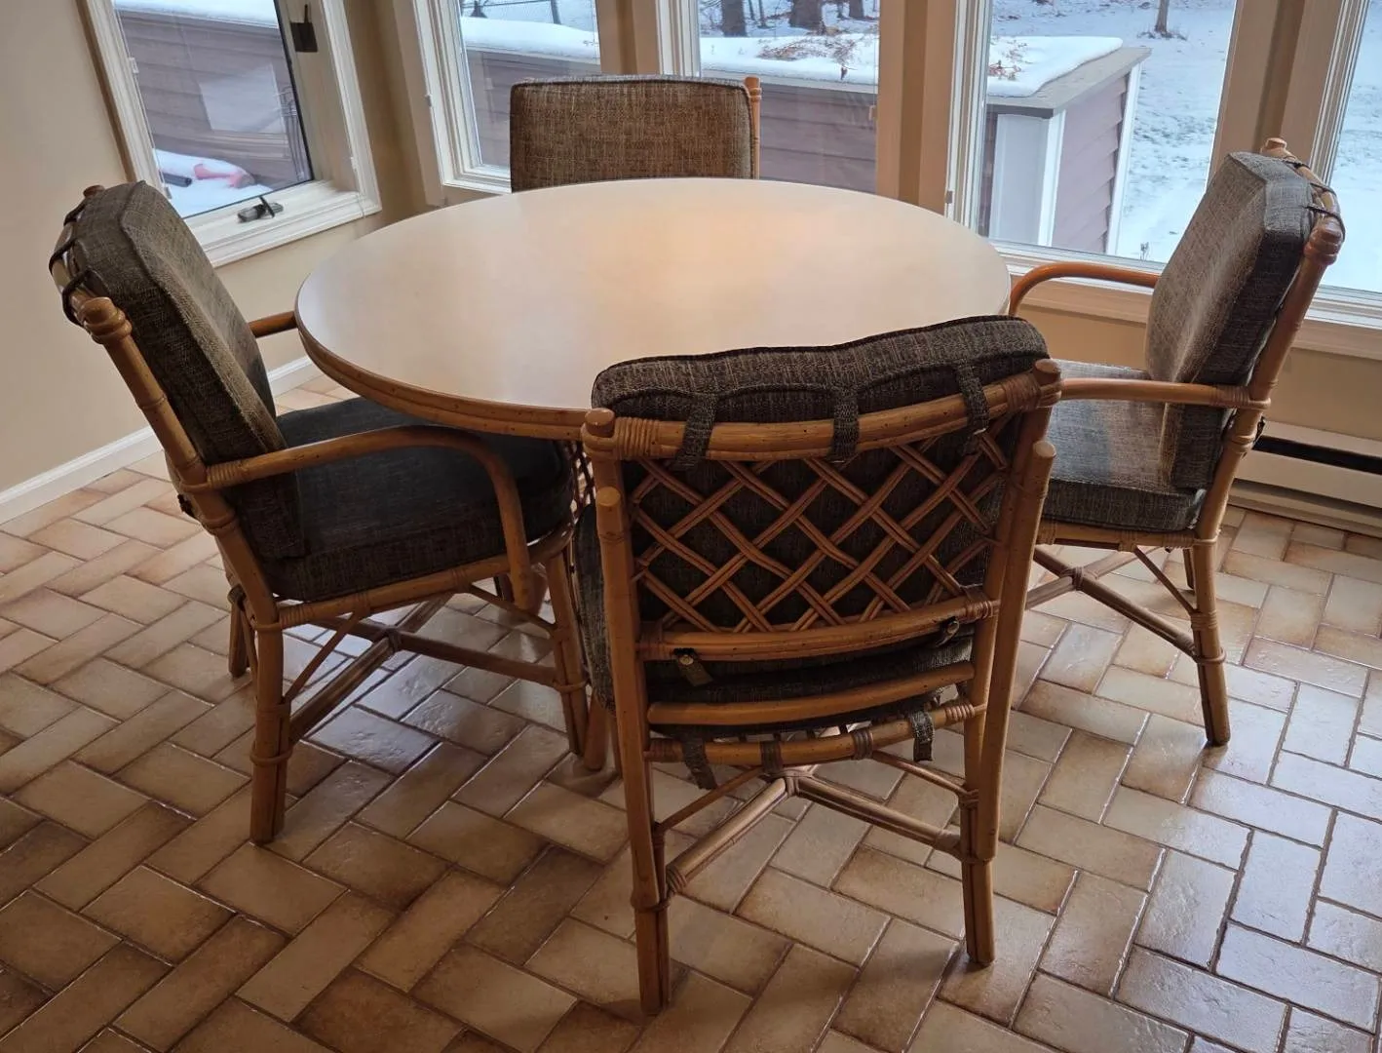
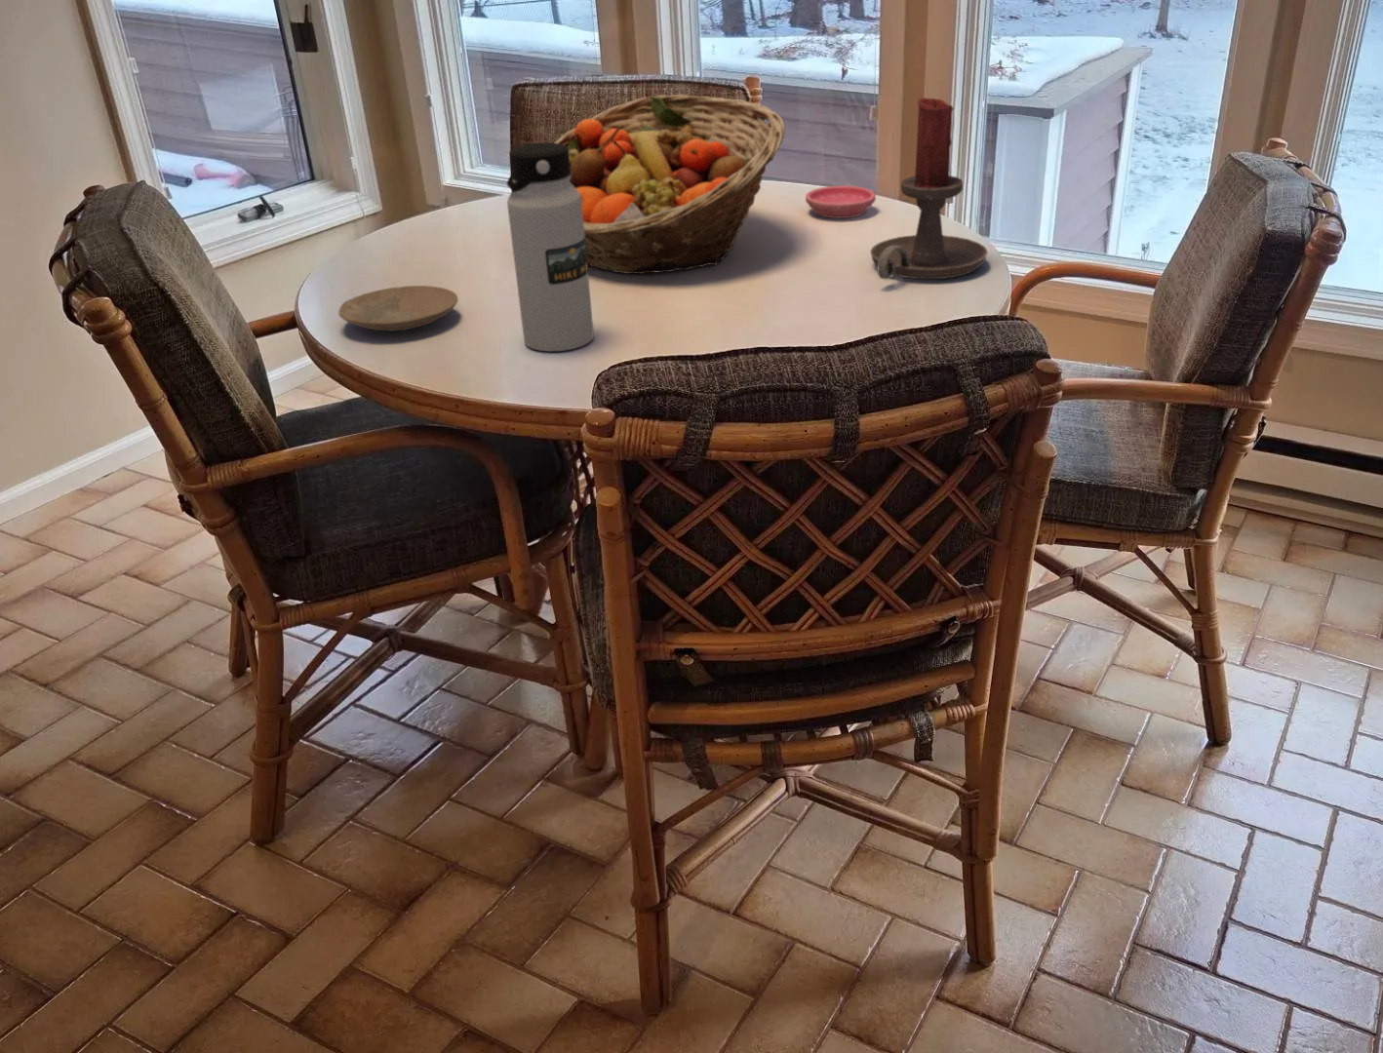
+ candle holder [869,97,989,281]
+ plate [337,284,459,332]
+ saucer [804,185,876,219]
+ water bottle [507,142,595,352]
+ fruit basket [553,94,787,275]
